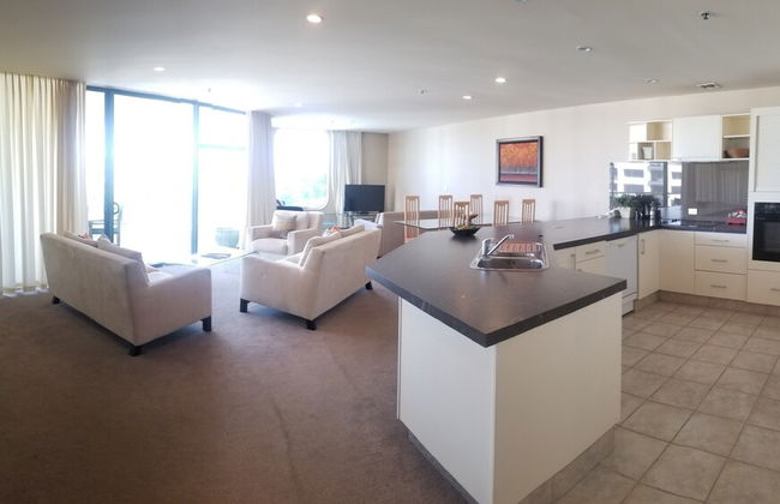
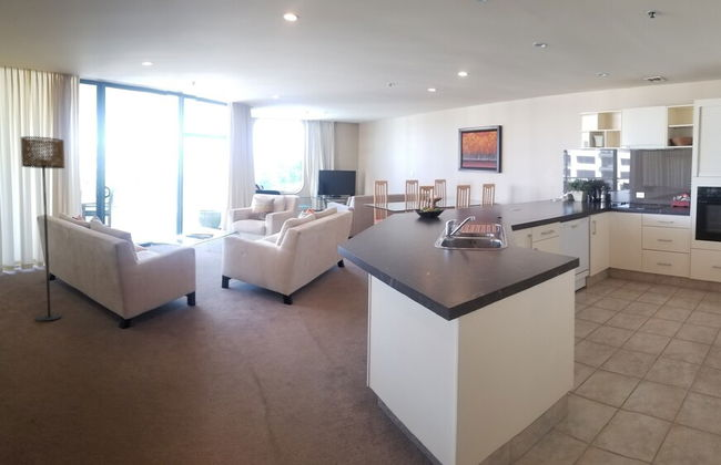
+ floor lamp [20,135,65,322]
